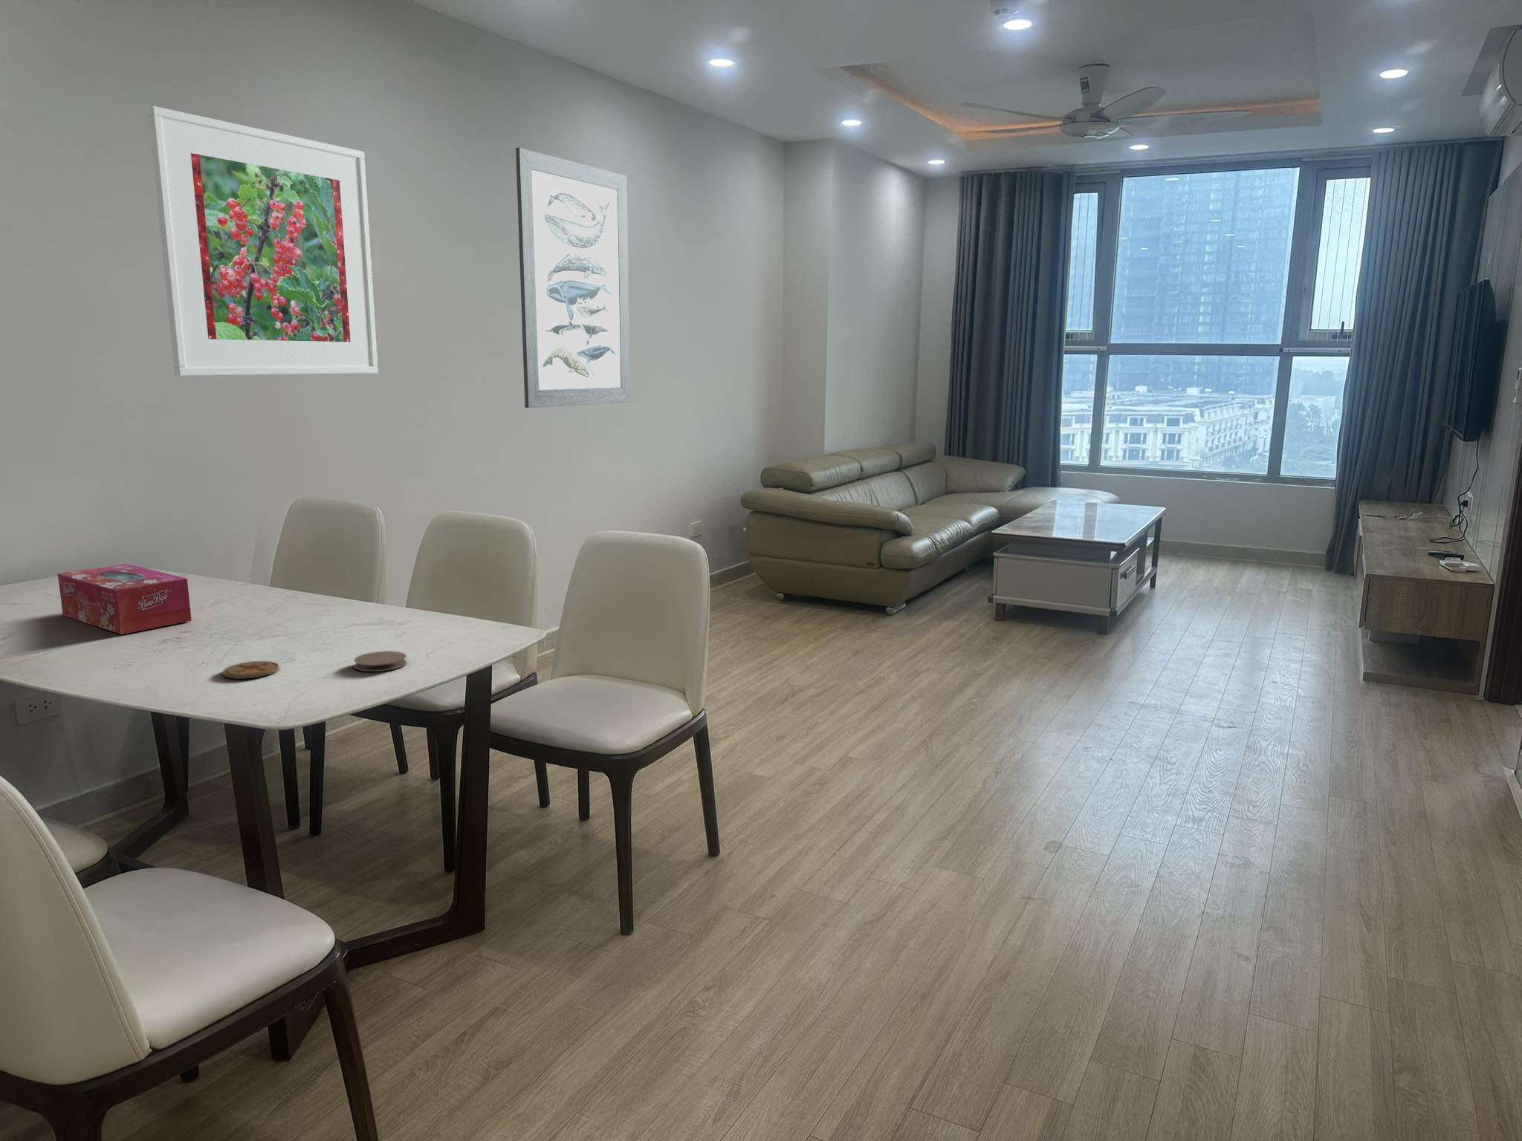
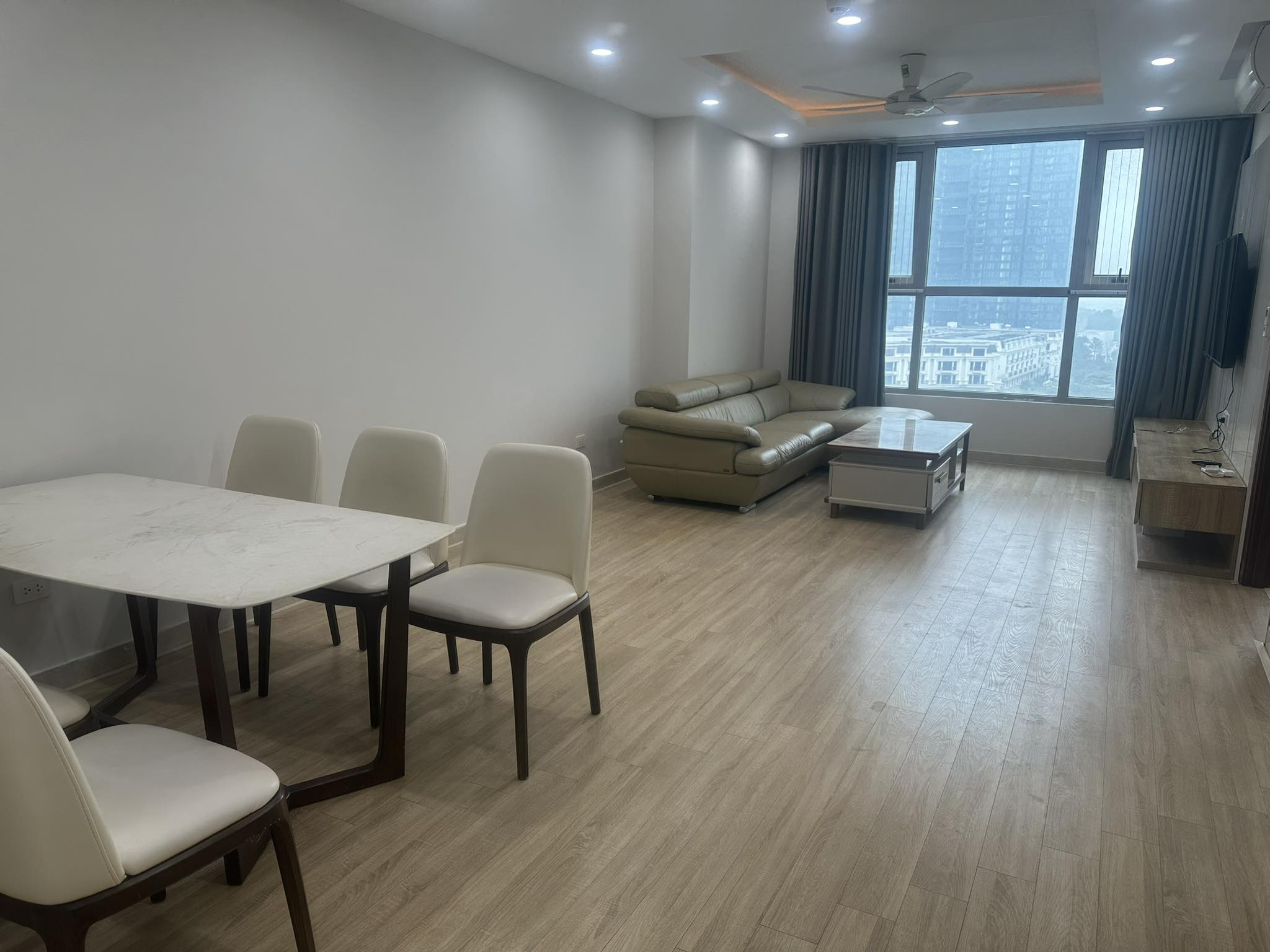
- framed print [147,105,379,376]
- coaster [222,660,280,680]
- wall art [515,147,630,409]
- coaster [354,650,407,672]
- tissue box [58,563,193,635]
